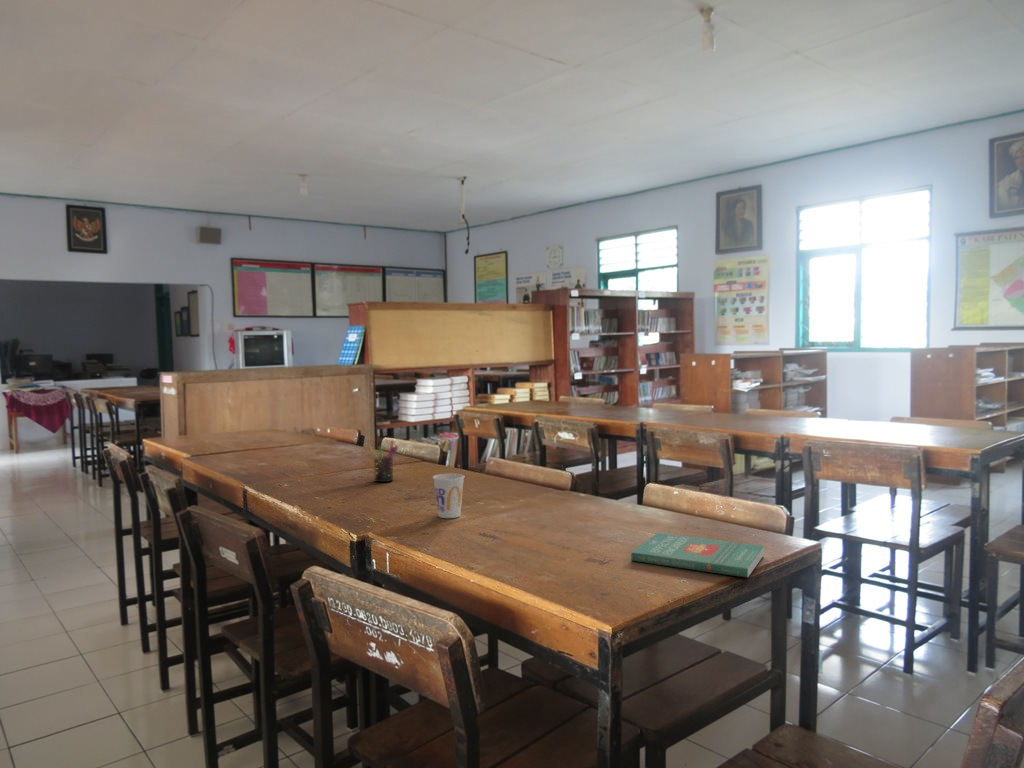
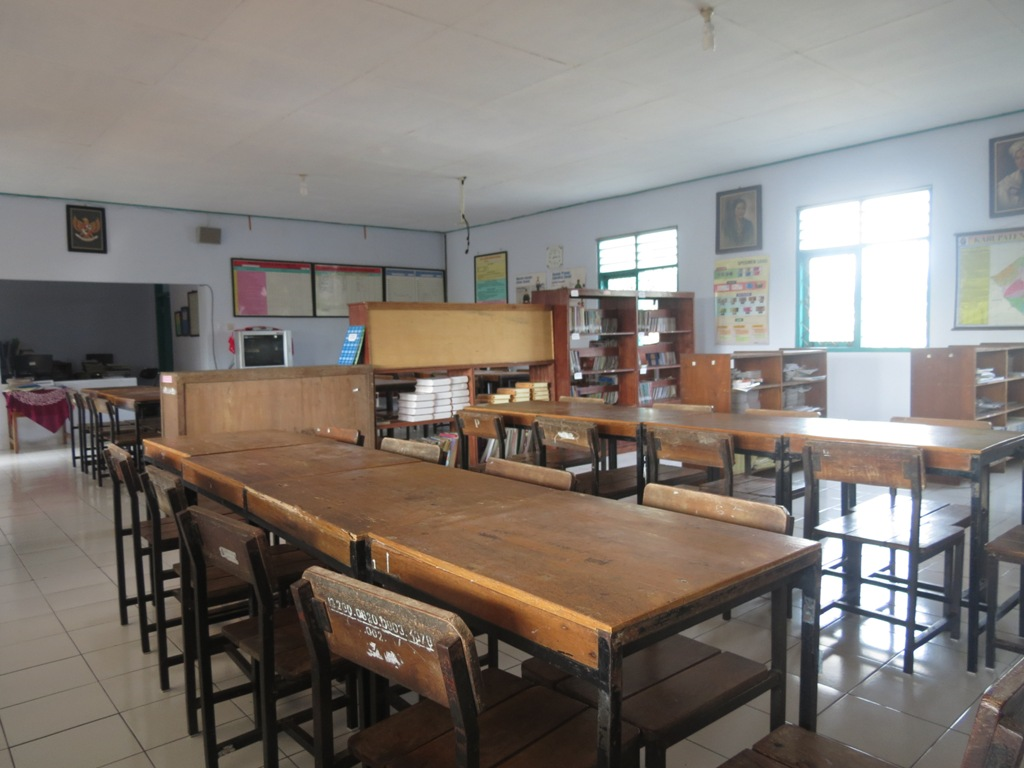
- pen holder [368,440,399,483]
- book [630,532,765,579]
- cup [432,472,465,519]
